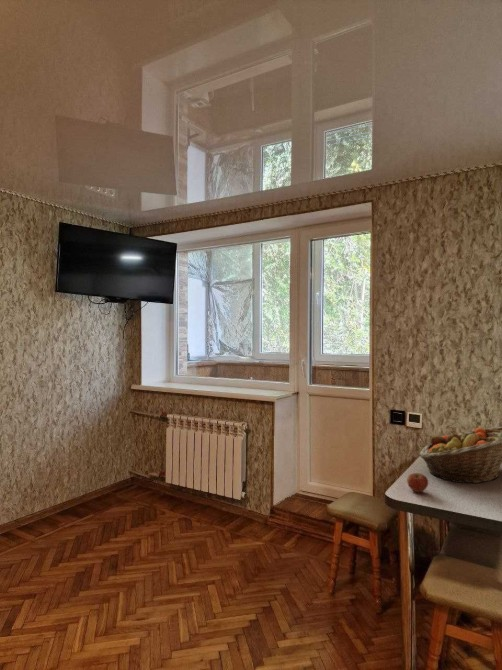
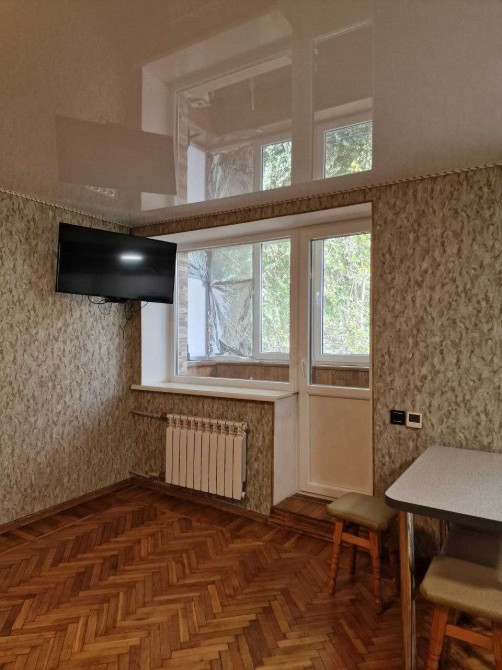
- apple [406,472,429,493]
- fruit basket [418,426,502,484]
